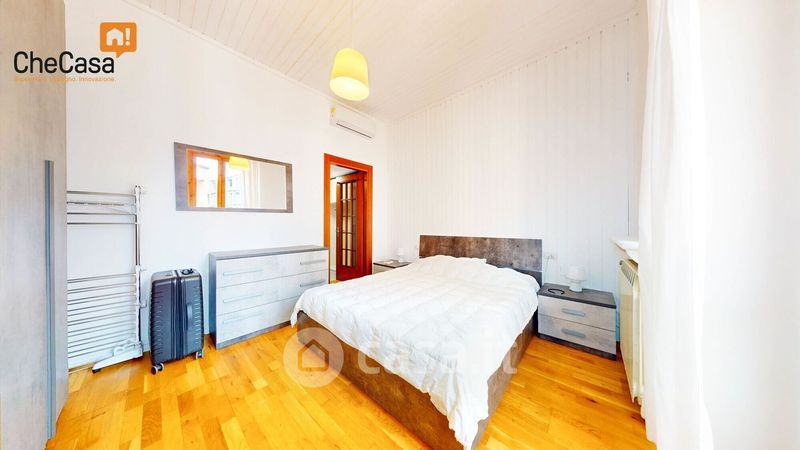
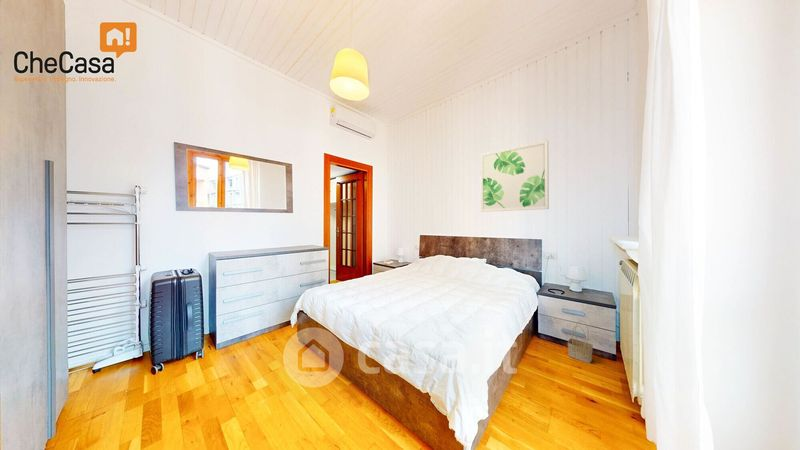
+ basket [567,320,594,364]
+ wall art [479,139,550,213]
